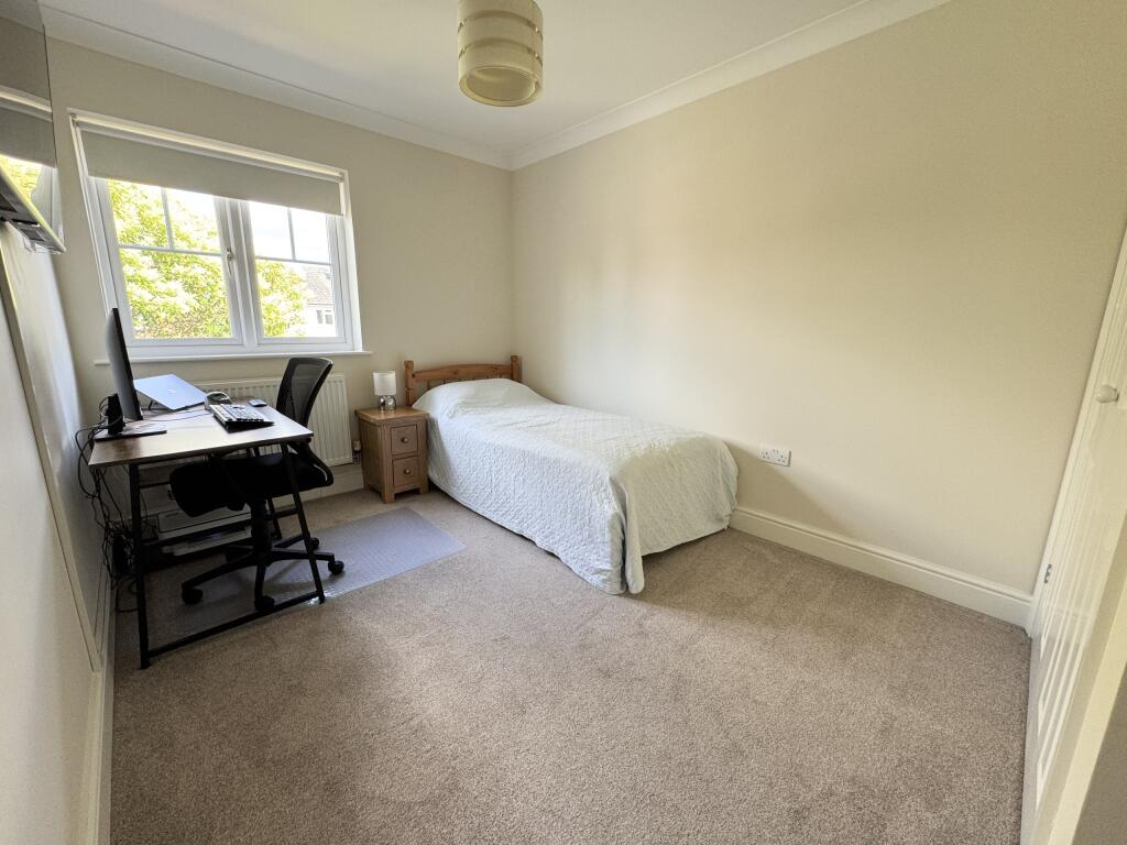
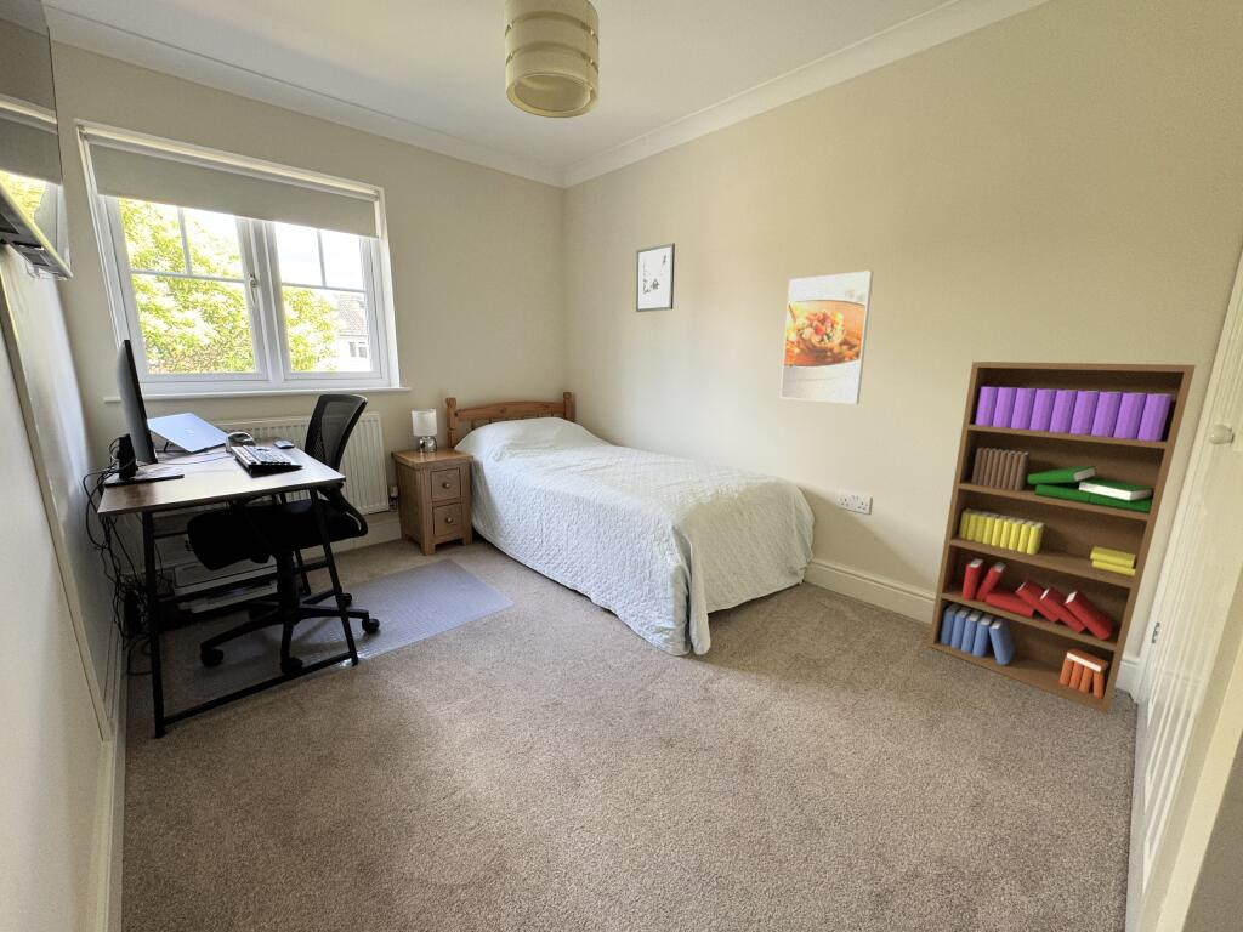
+ bookshelf [927,360,1197,715]
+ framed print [779,269,874,405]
+ wall art [635,241,676,313]
